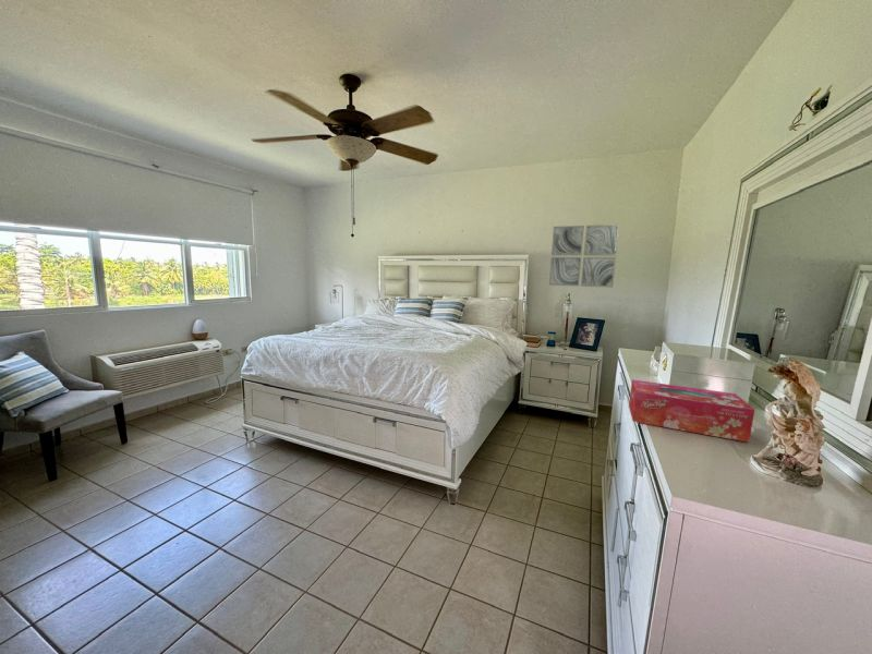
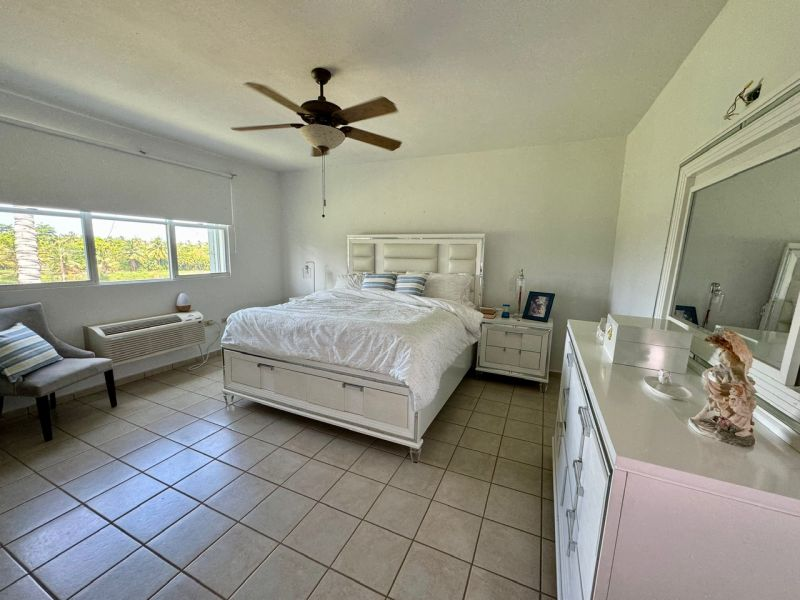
- wall art [548,223,620,289]
- tissue box [628,378,756,444]
